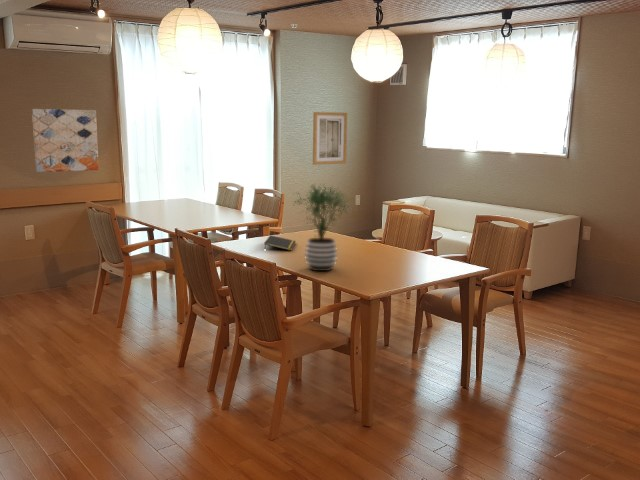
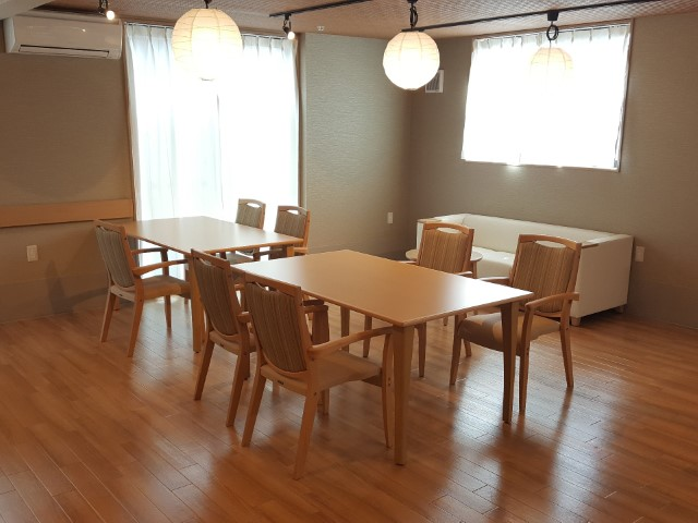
- notepad [263,234,297,252]
- potted plant [292,183,356,272]
- wall art [312,111,348,166]
- wall art [31,108,100,173]
